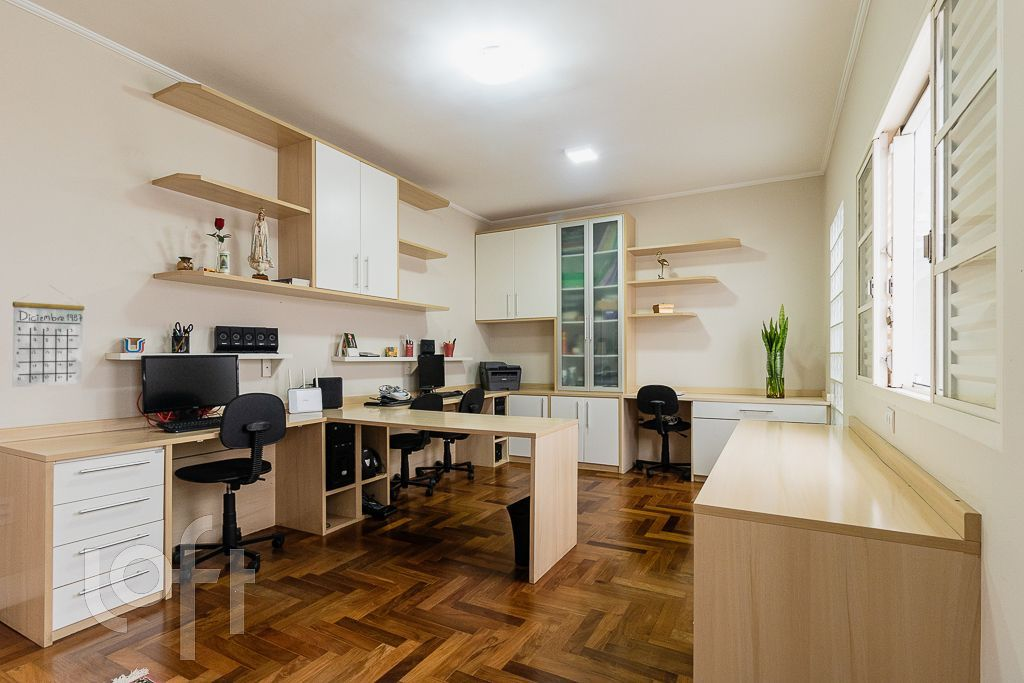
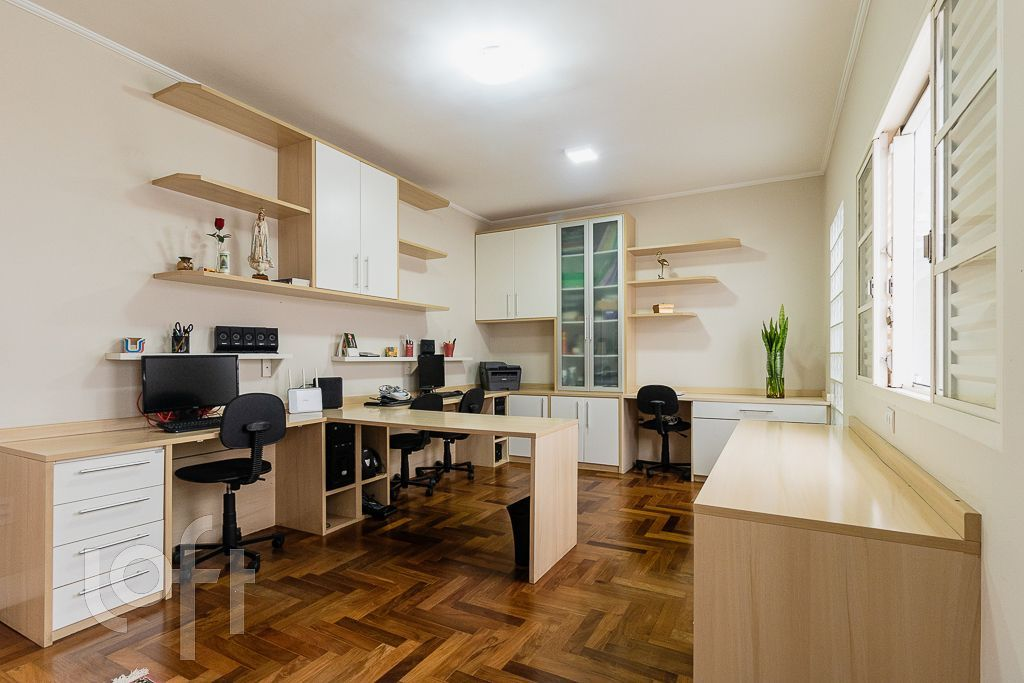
- calendar [12,285,85,388]
